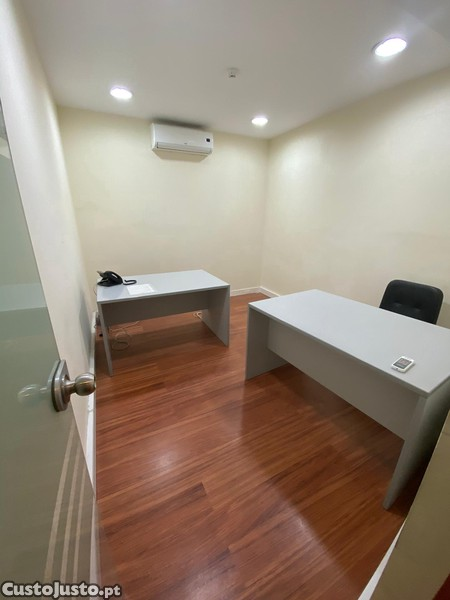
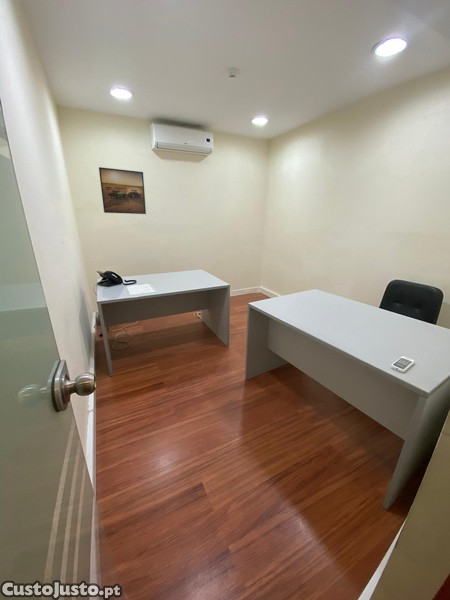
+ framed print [98,166,147,215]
